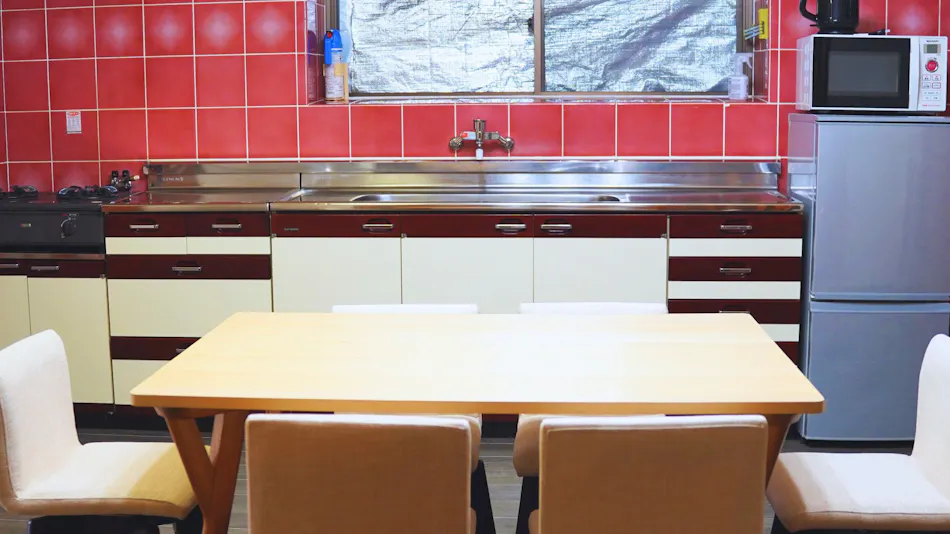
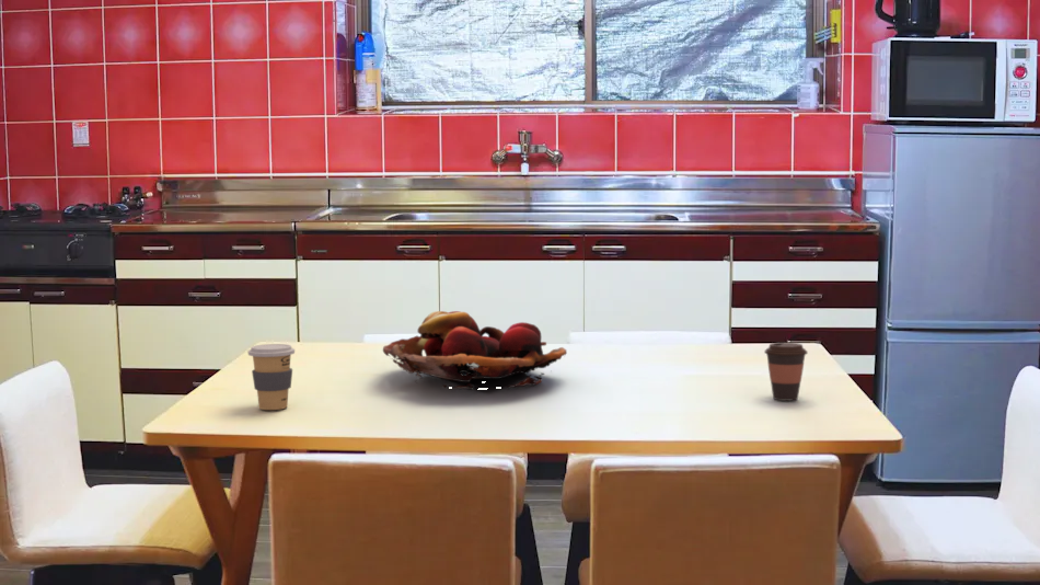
+ fruit basket [382,310,568,391]
+ coffee cup [763,342,809,402]
+ coffee cup [247,343,296,411]
